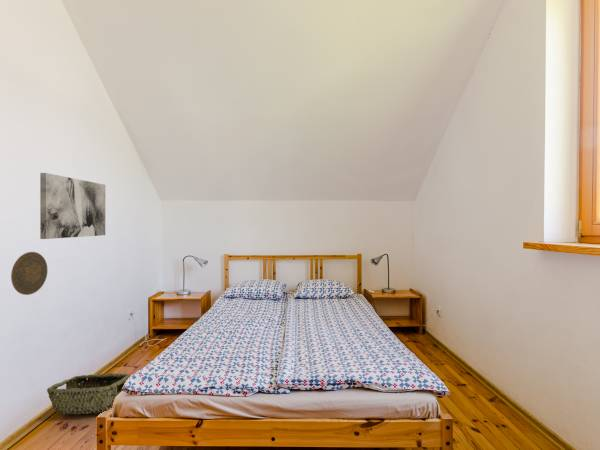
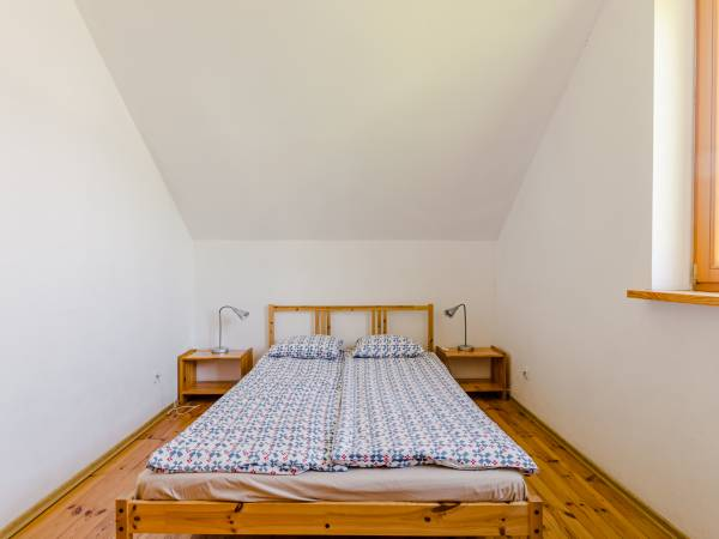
- wall art [39,172,106,240]
- woven basket [46,372,131,415]
- decorative plate [10,251,48,296]
